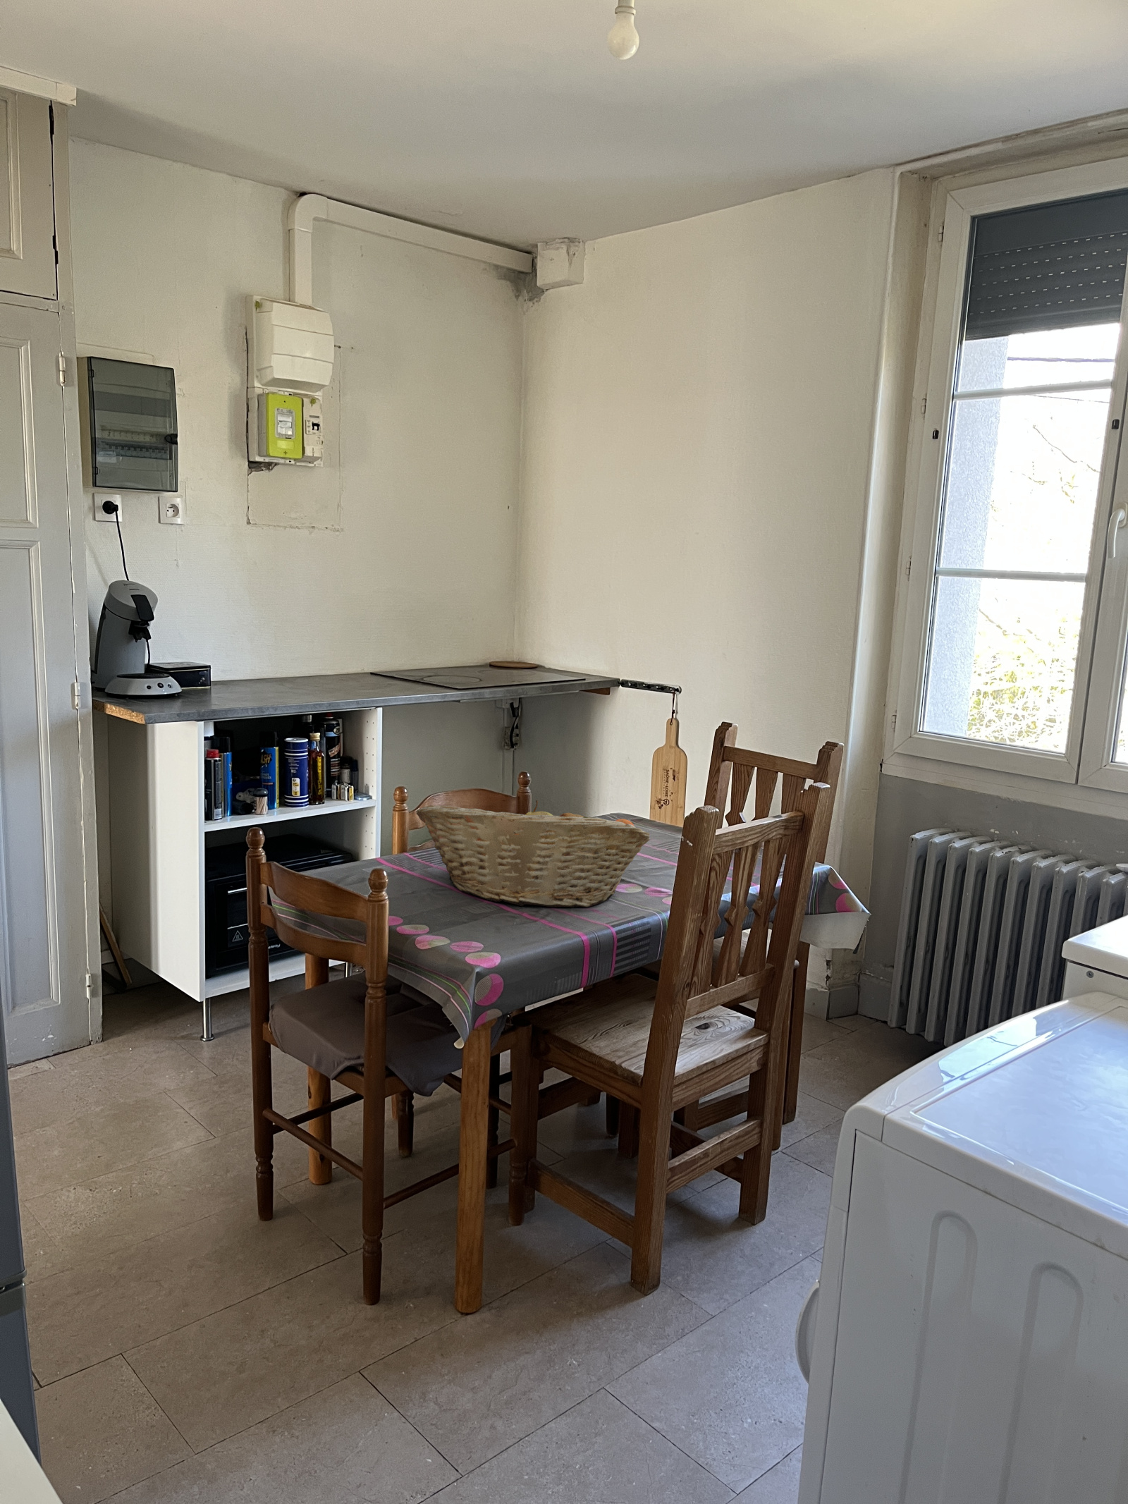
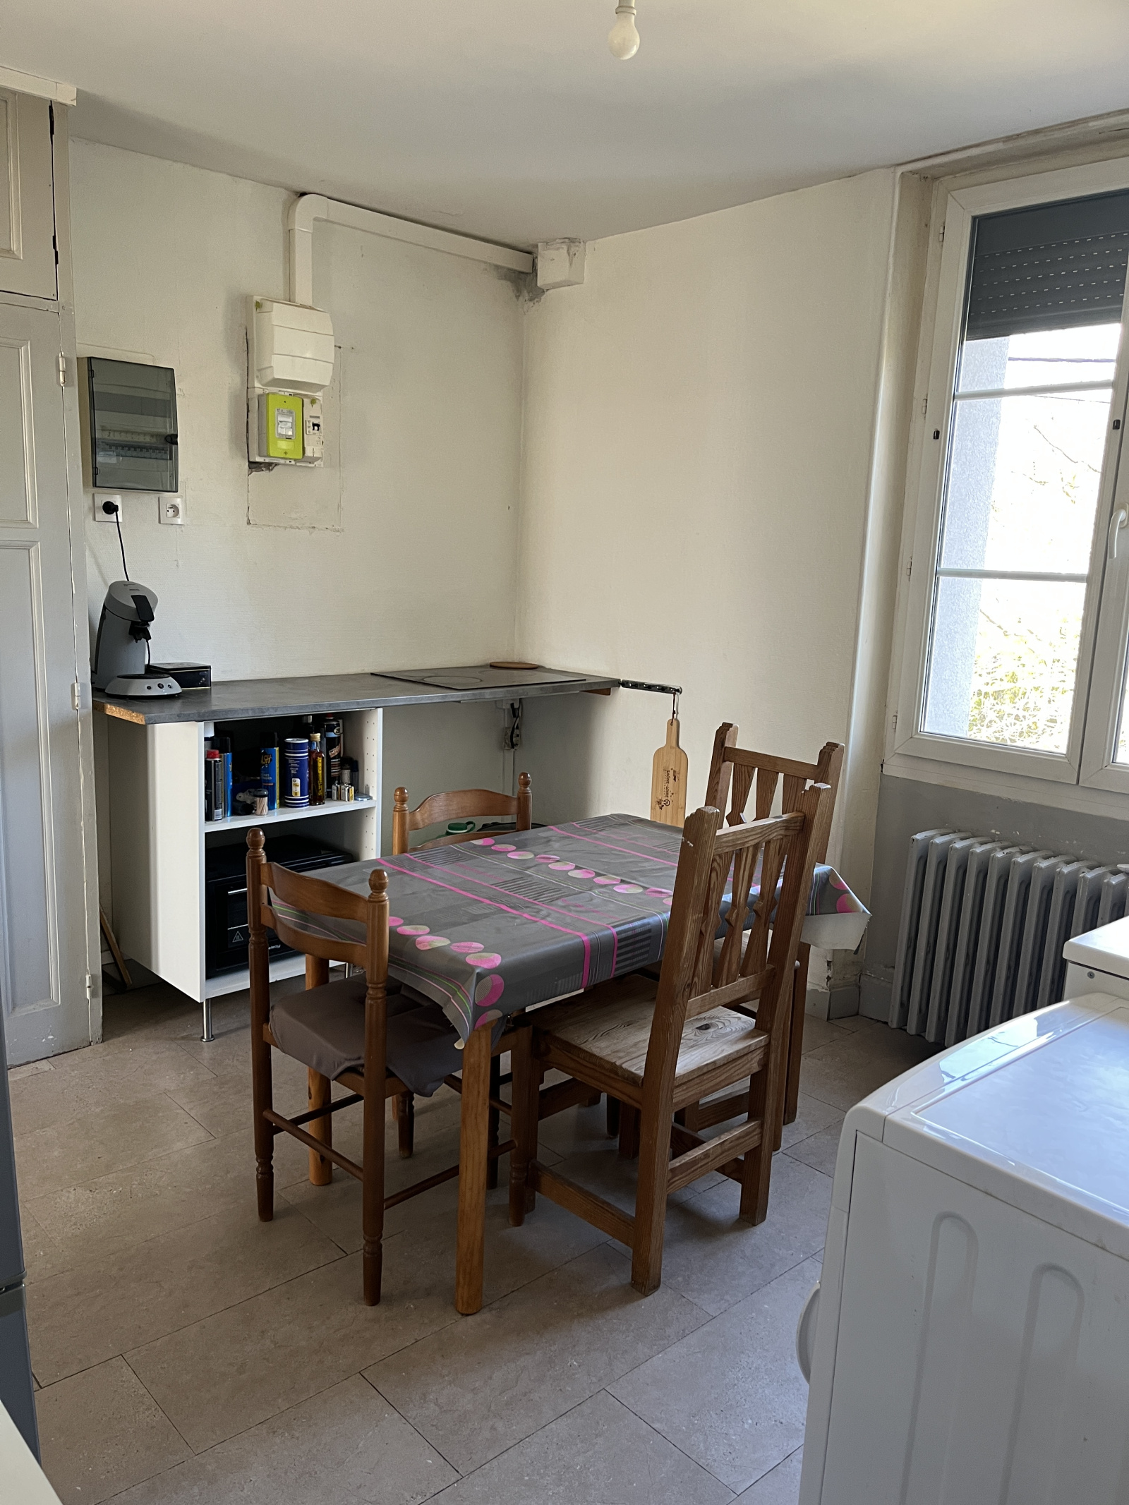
- fruit basket [416,800,650,908]
